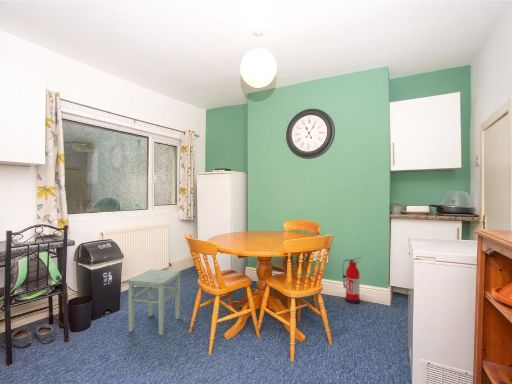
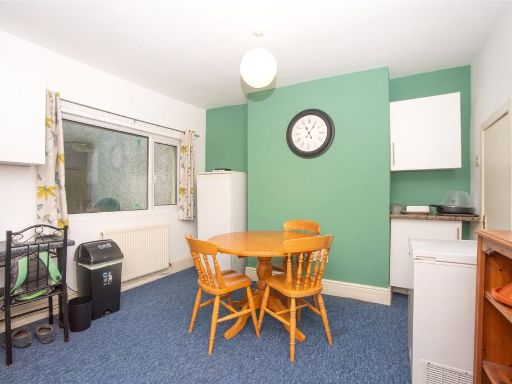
- fire extinguisher [341,256,362,305]
- stool [127,269,182,336]
